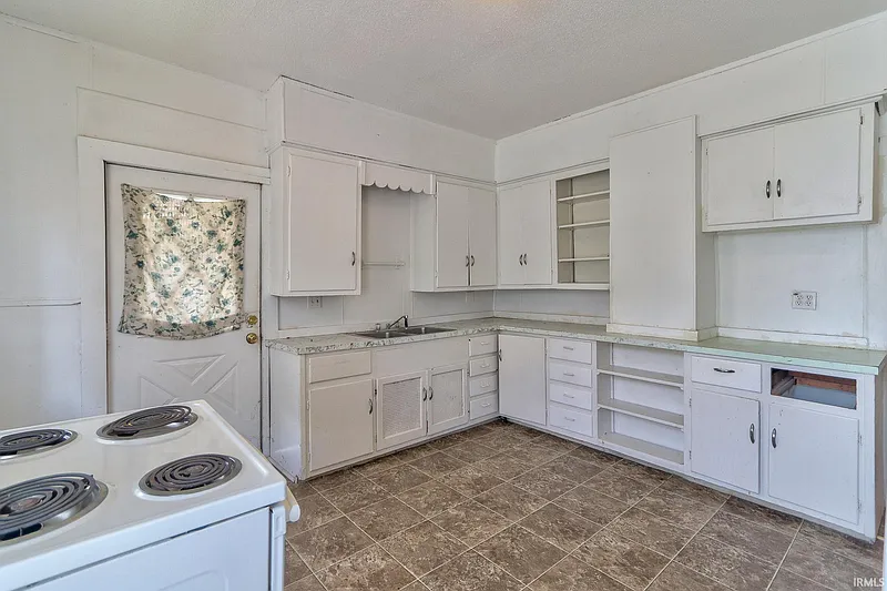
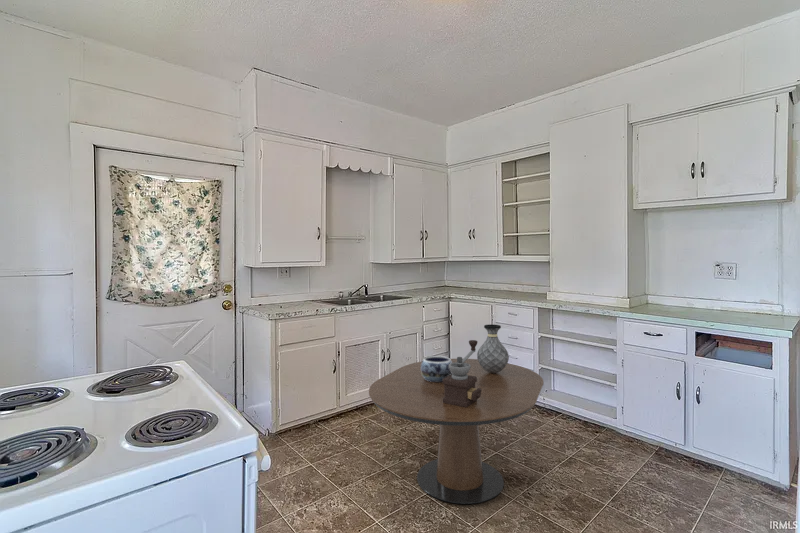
+ decorative bowl [421,355,453,382]
+ dining table [368,358,545,505]
+ coffee grinder [443,339,481,408]
+ vase [476,323,510,373]
